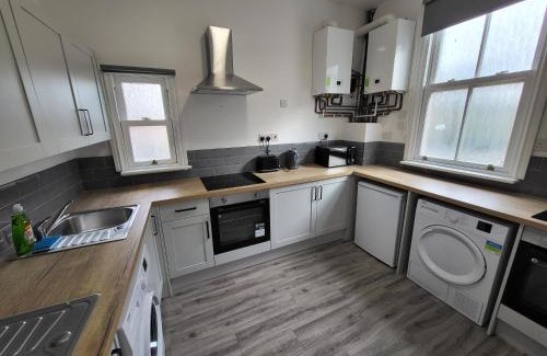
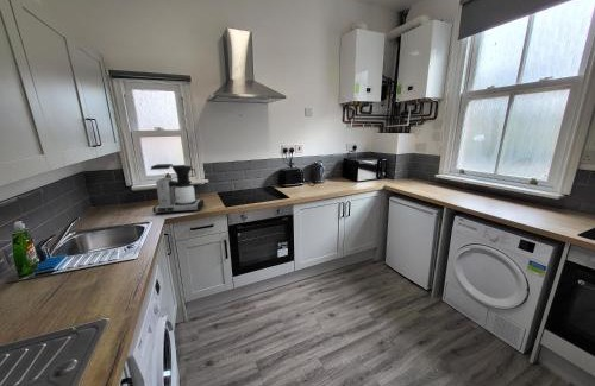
+ coffee maker [149,163,205,215]
